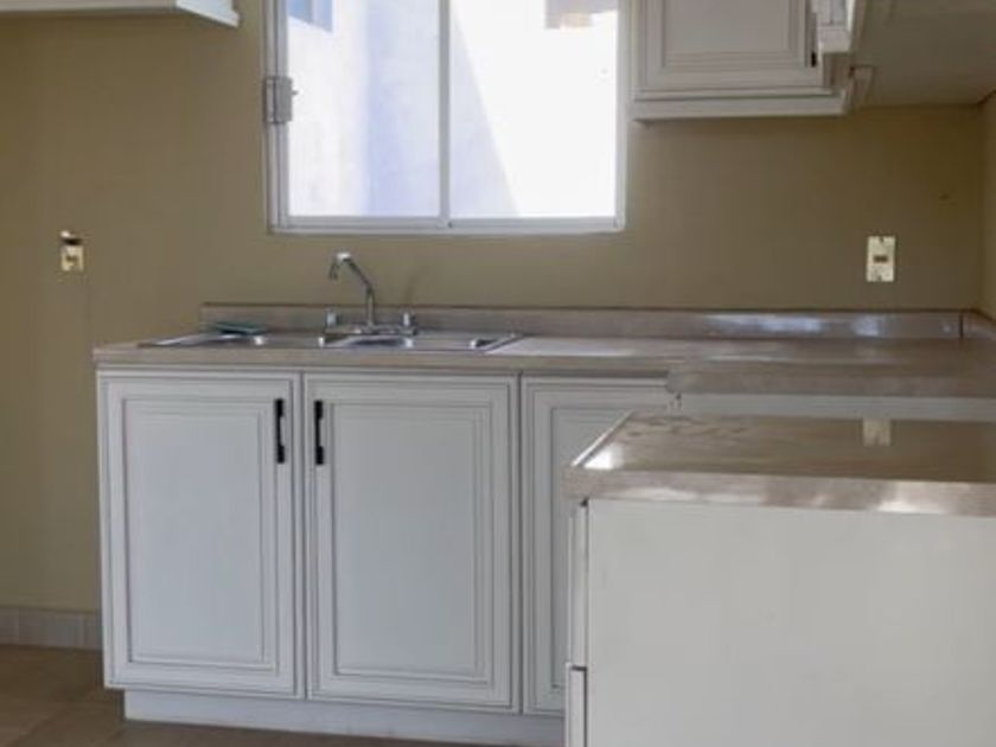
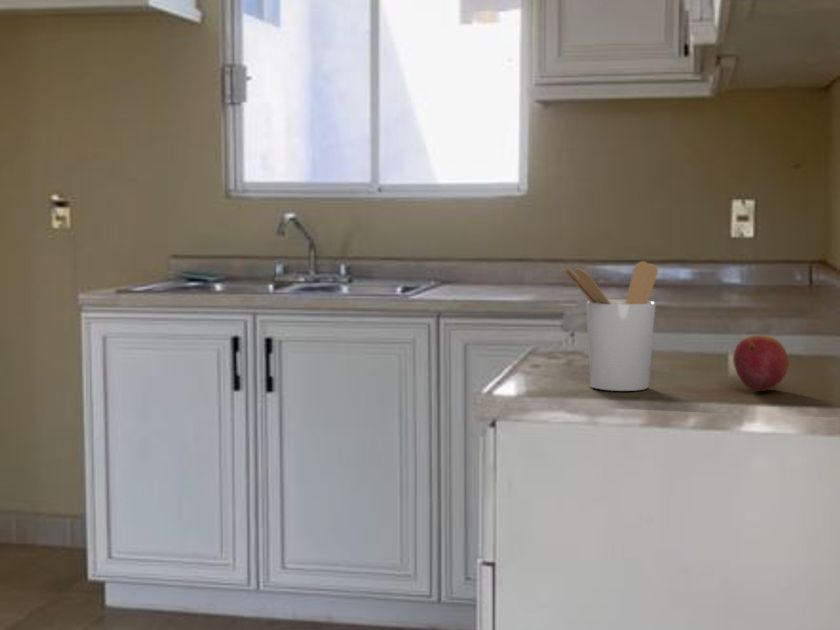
+ utensil holder [560,260,659,392]
+ fruit [732,334,790,392]
